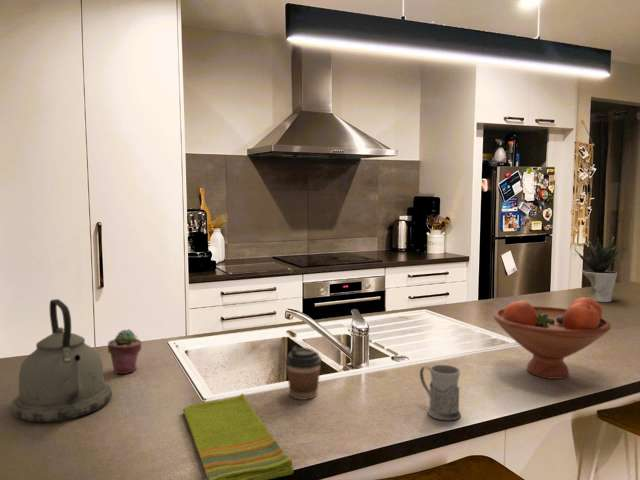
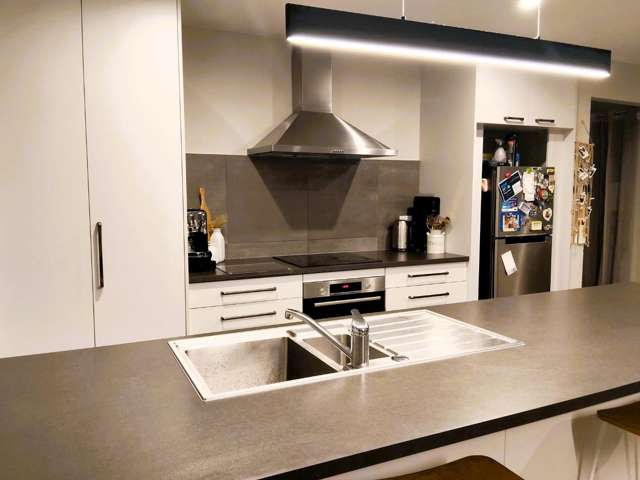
- kettle [10,298,113,423]
- potted plant [573,236,623,303]
- coffee cup [284,346,323,401]
- mug [419,364,462,422]
- dish towel [182,393,295,480]
- fruit bowl [492,296,612,380]
- potted succulent [107,328,143,375]
